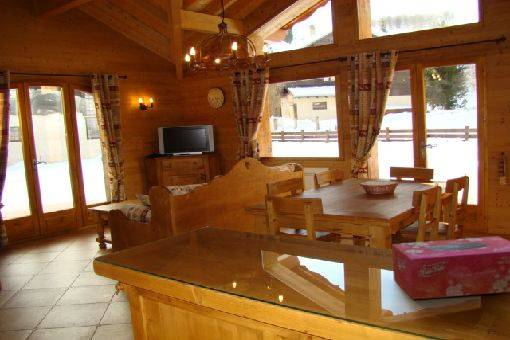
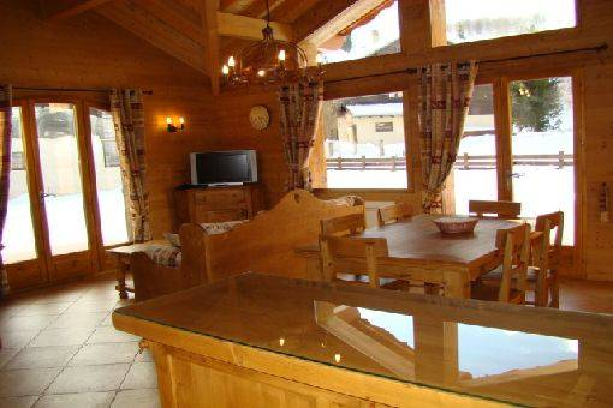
- tissue box [391,235,510,300]
